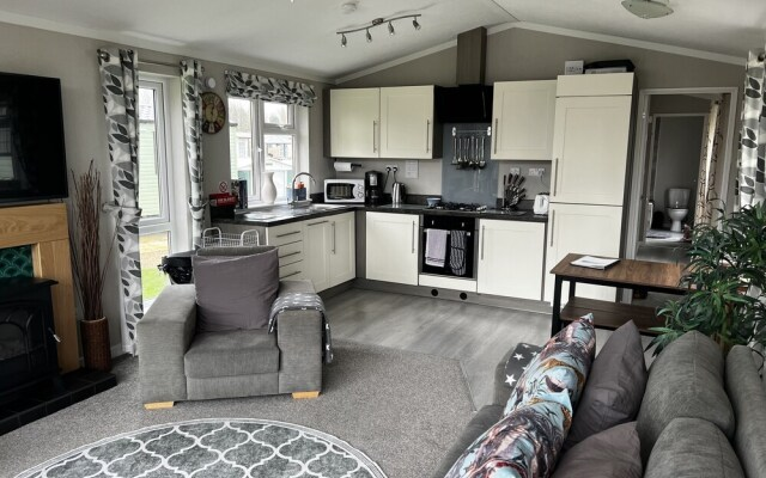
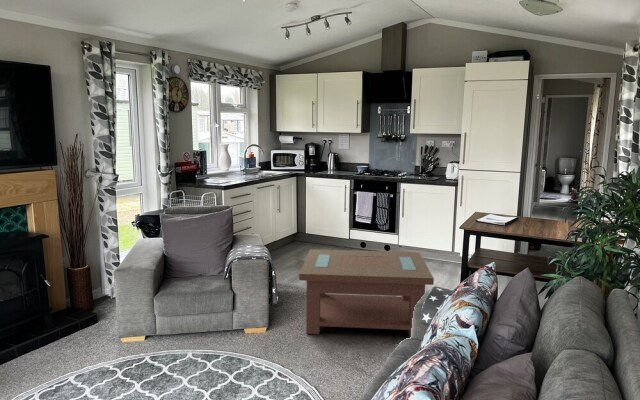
+ coffee table [298,248,435,338]
